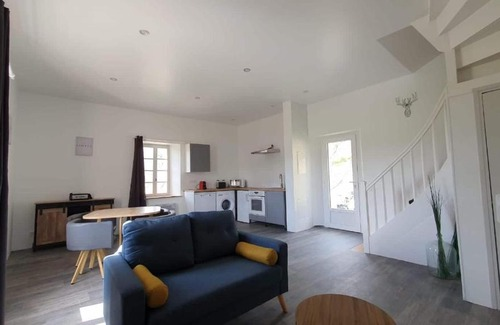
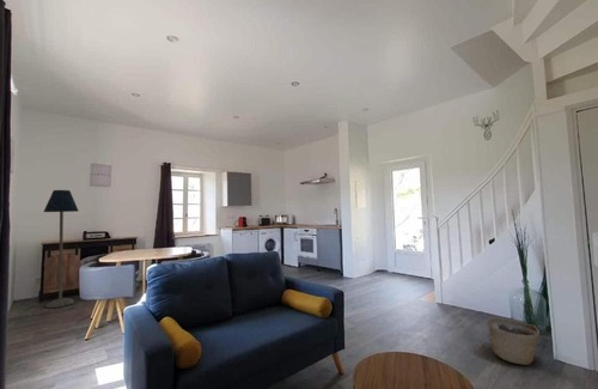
+ basket [486,317,541,366]
+ floor lamp [43,189,80,309]
